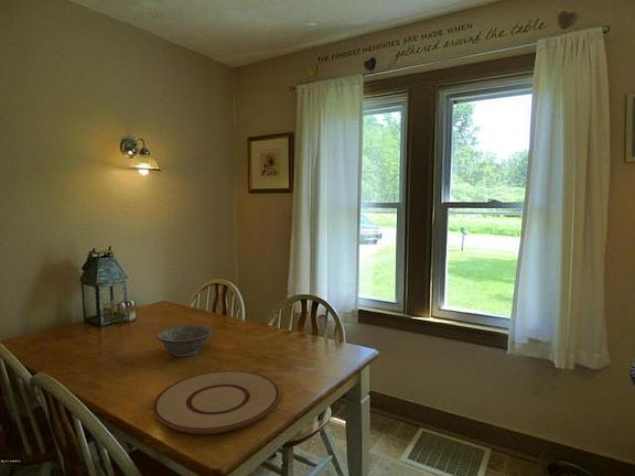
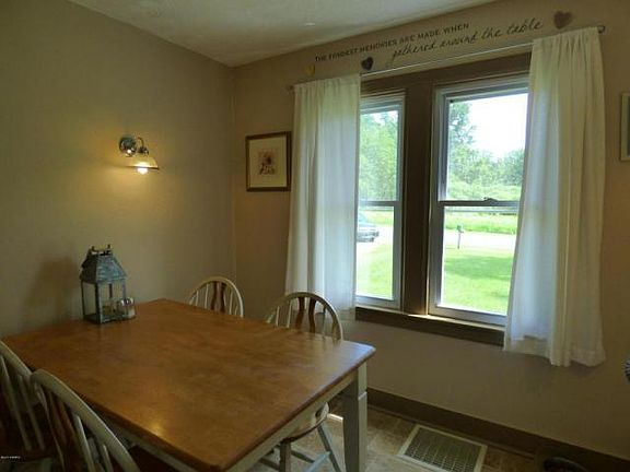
- plate [152,369,280,435]
- decorative bowl [155,324,215,358]
